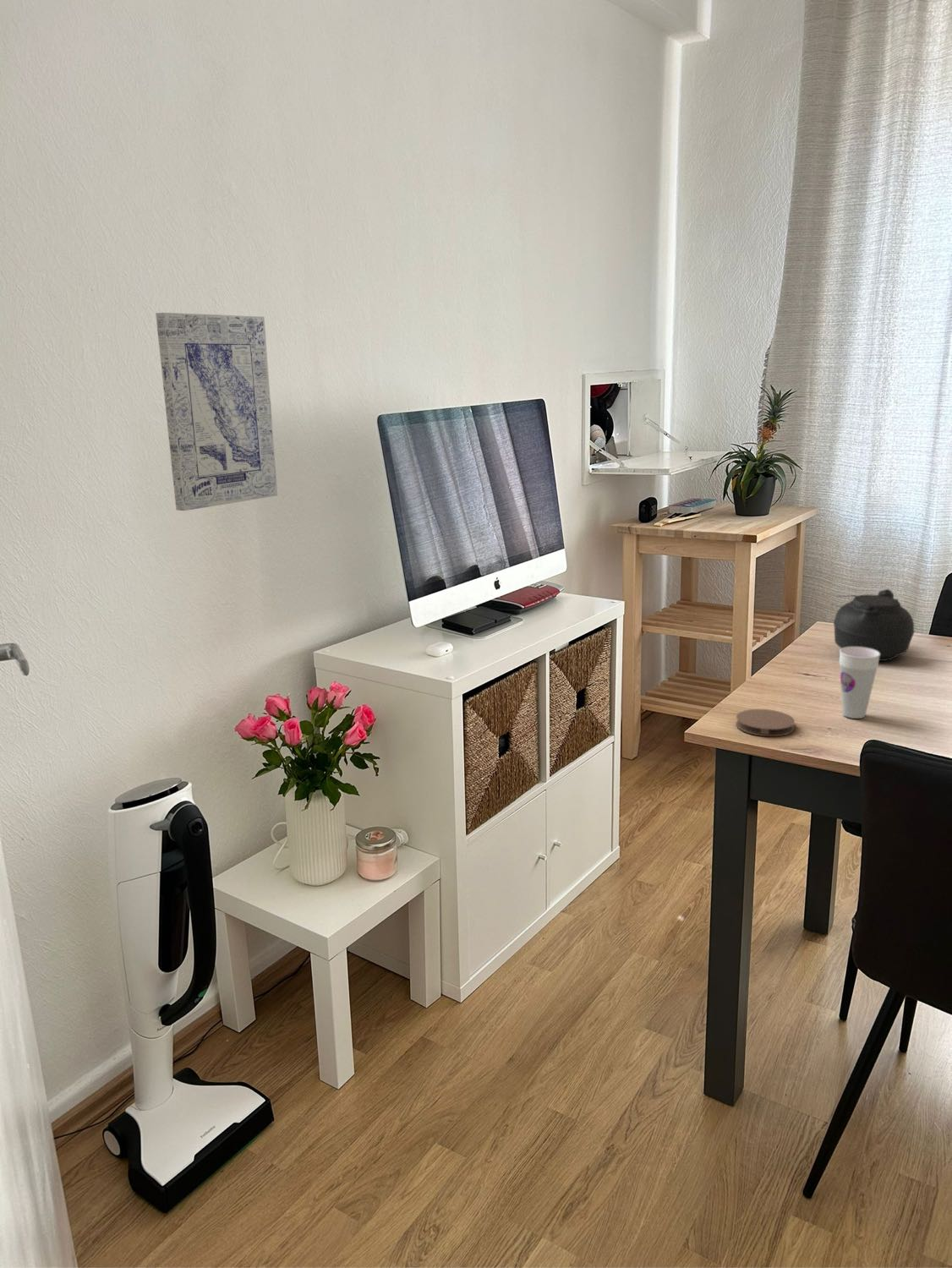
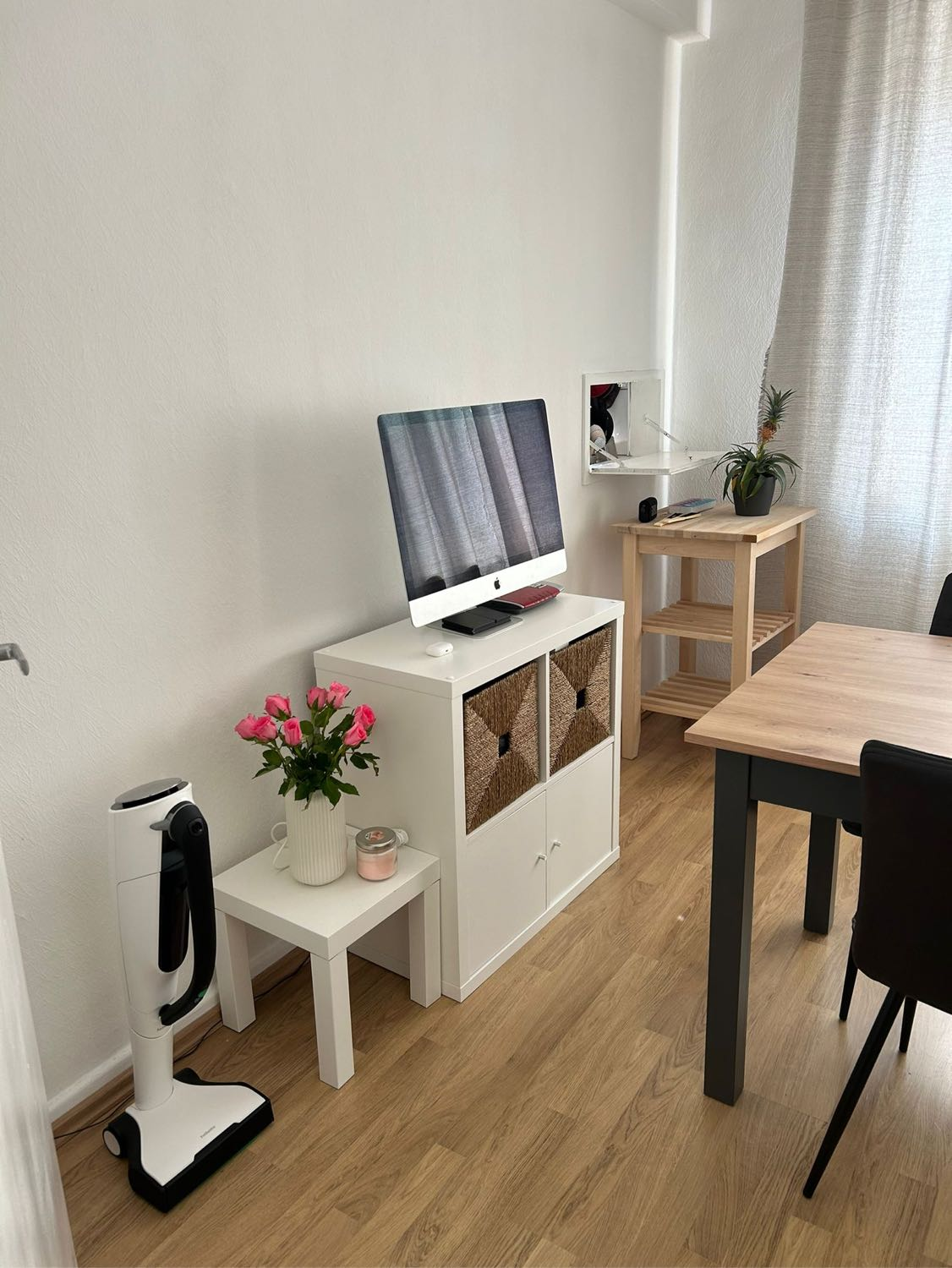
- wall art [155,312,278,511]
- coaster [735,708,796,737]
- cup [839,647,880,719]
- teapot [829,588,915,662]
